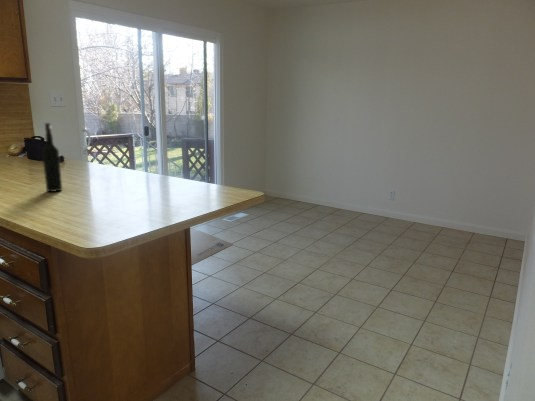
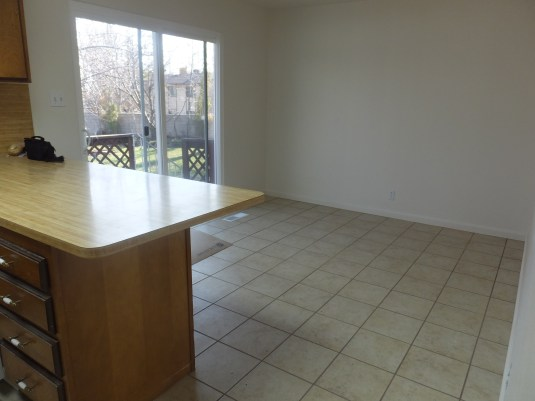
- wine bottle [41,122,63,193]
